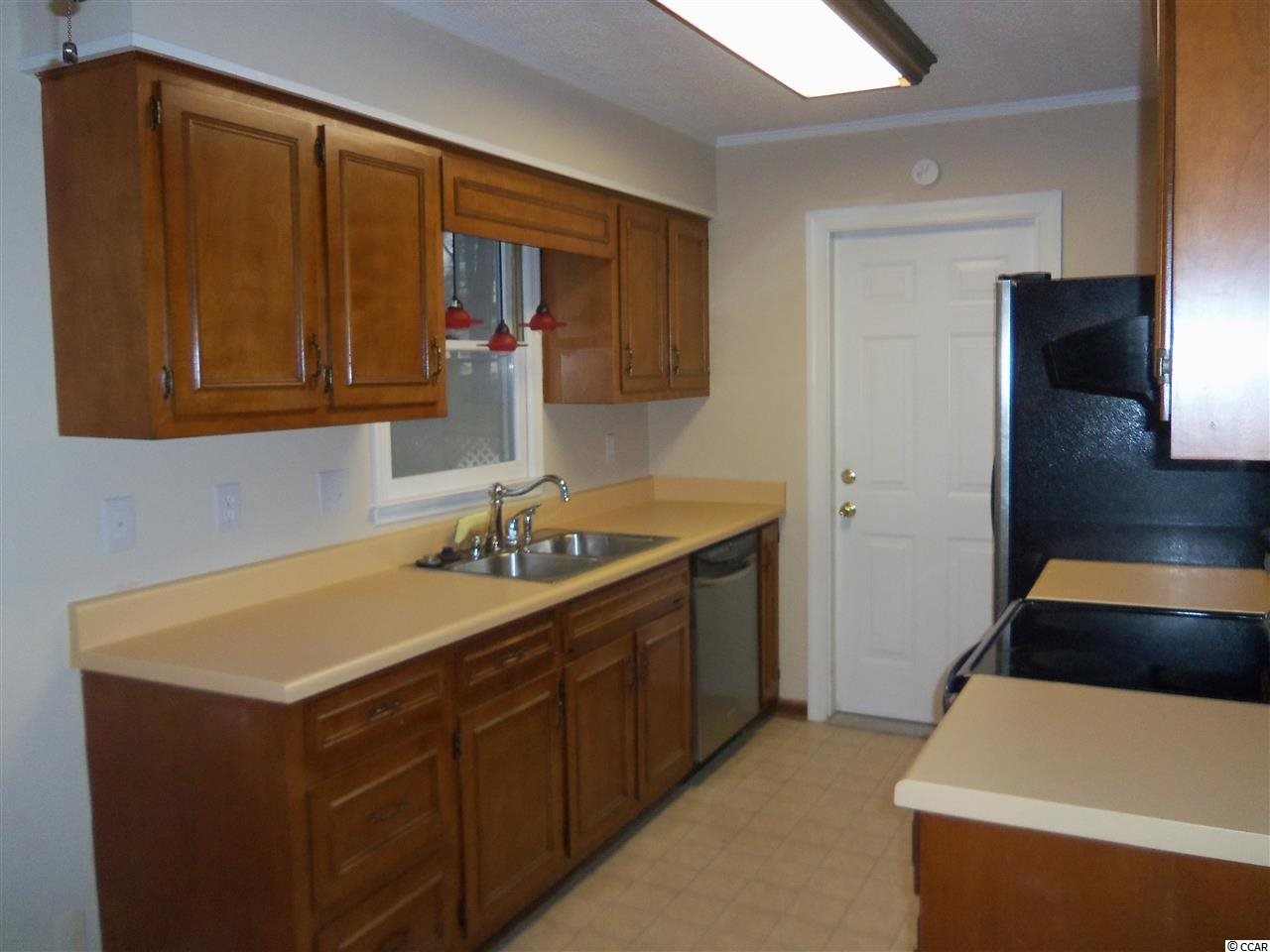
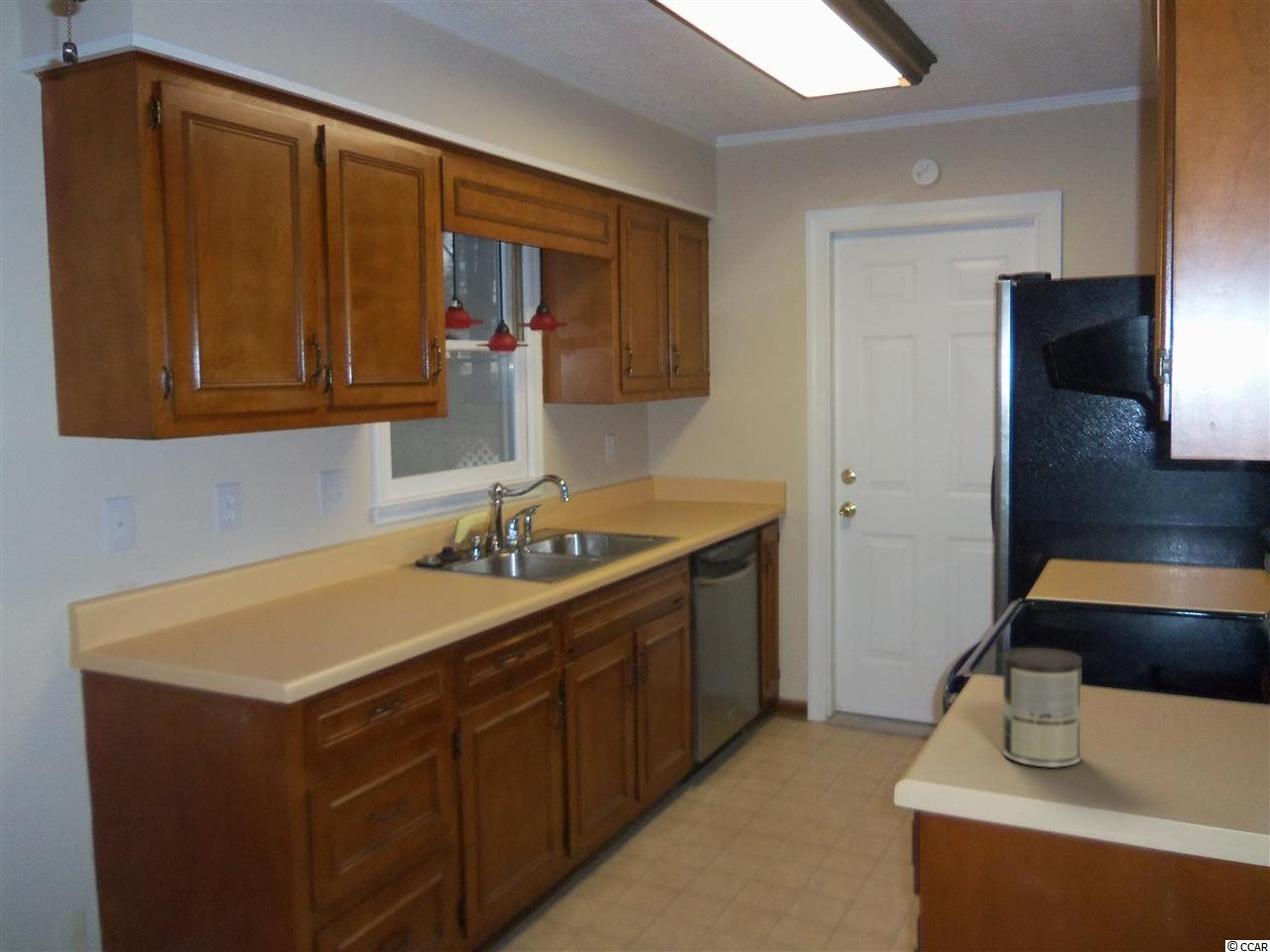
+ coffee can [1002,647,1083,769]
